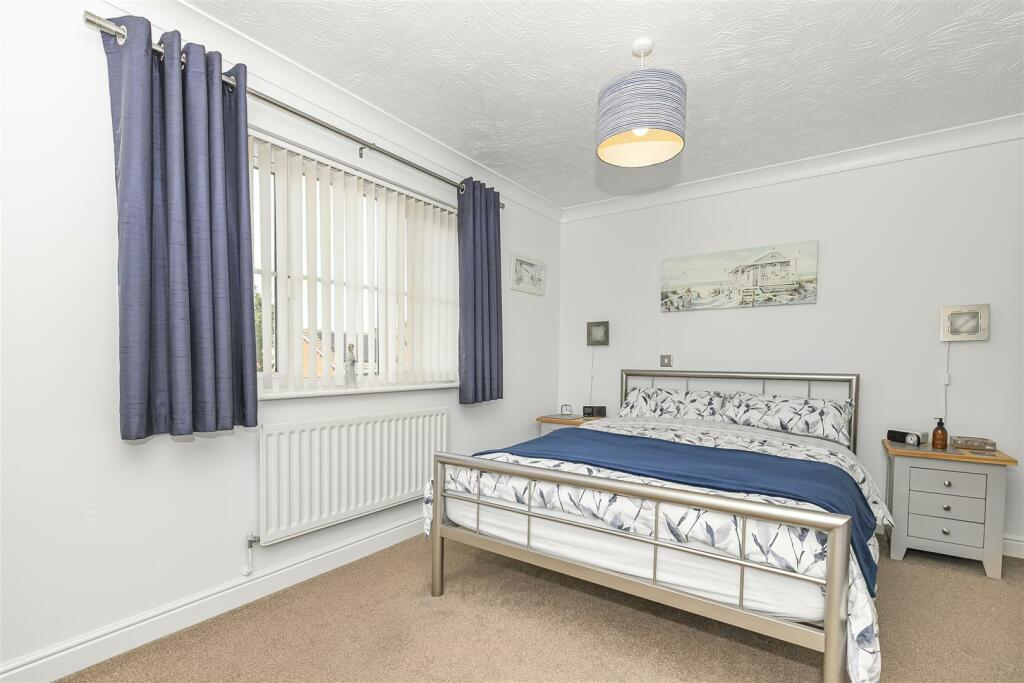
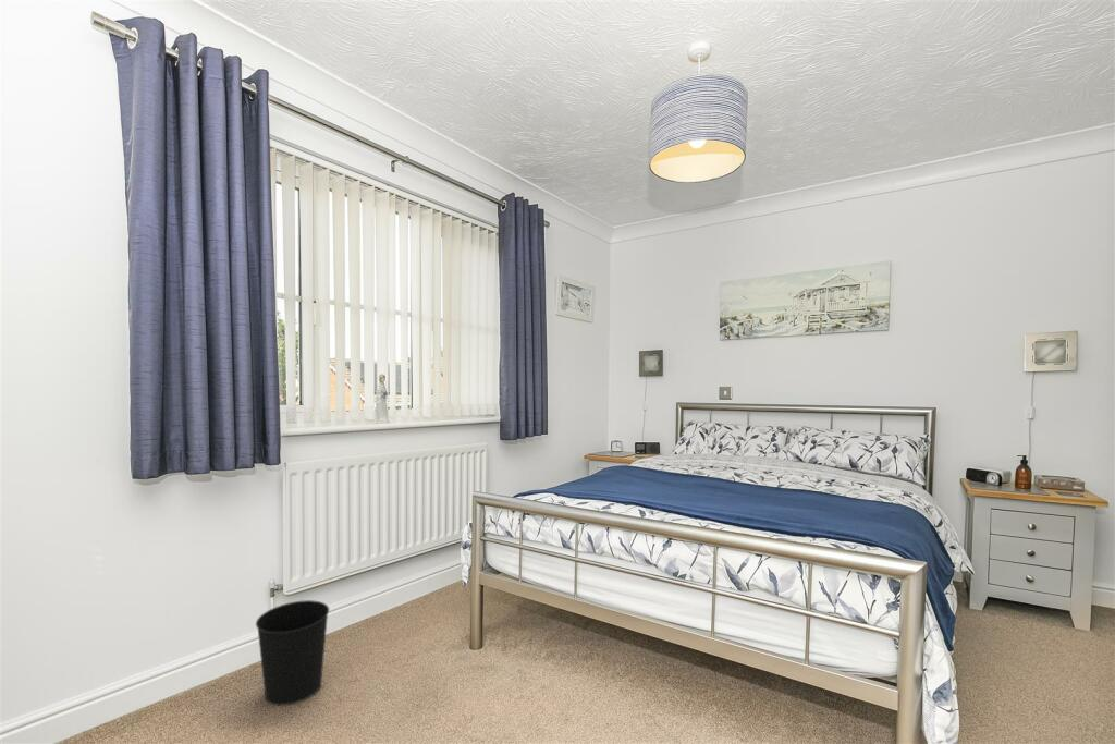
+ wastebasket [255,599,330,707]
